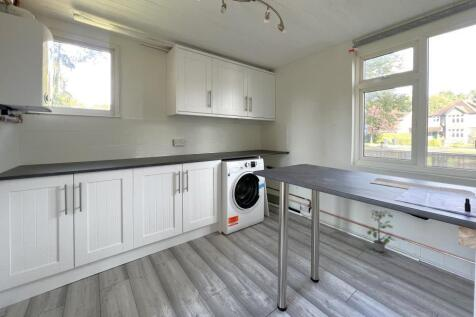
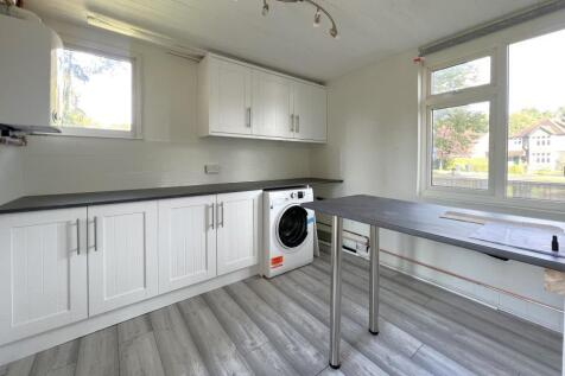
- potted plant [366,209,398,253]
